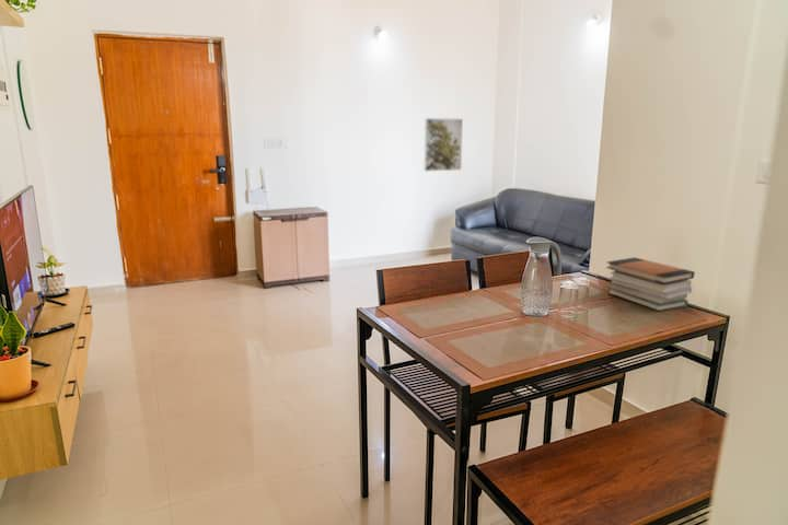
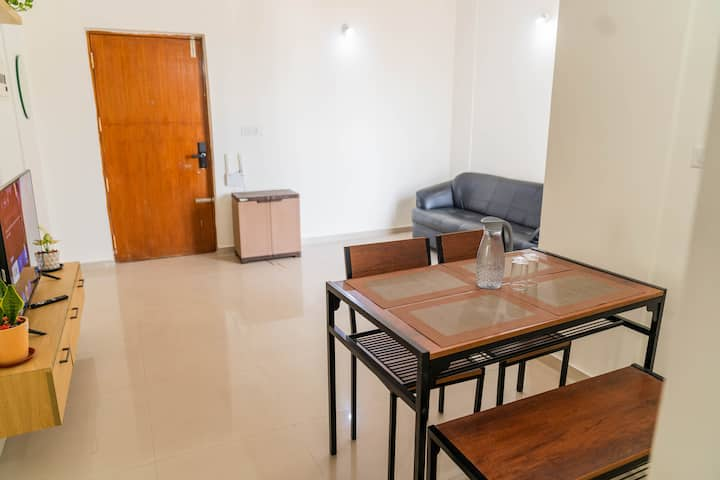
- book stack [605,256,696,312]
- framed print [424,117,464,172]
